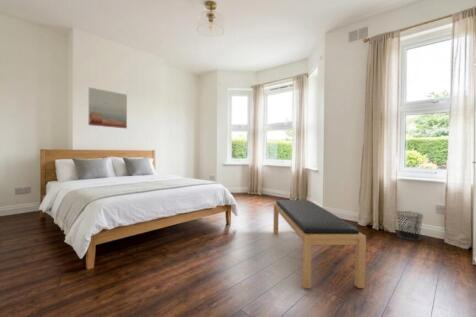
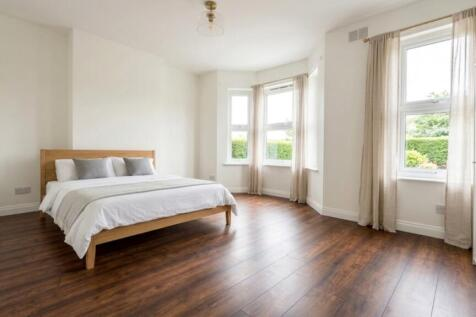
- wall art [88,86,128,129]
- bench [272,199,367,289]
- waste bin [395,210,424,241]
